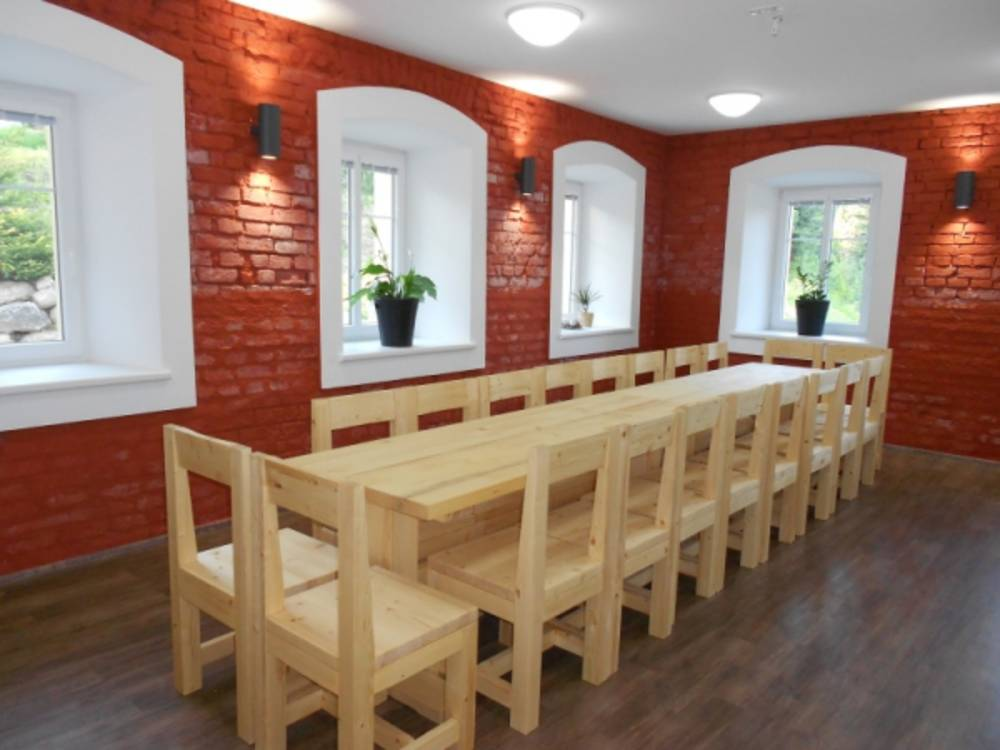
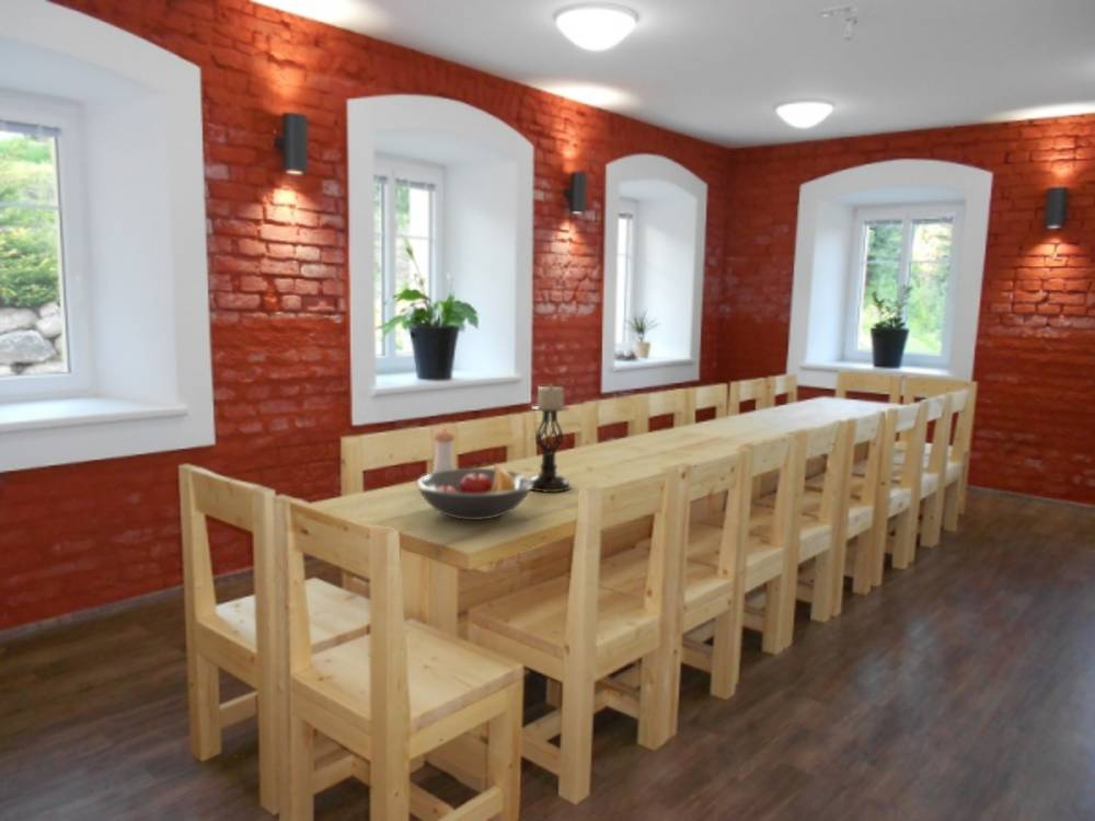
+ pepper shaker [433,428,457,473]
+ candle holder [529,382,572,494]
+ fruit bowl [415,463,533,521]
